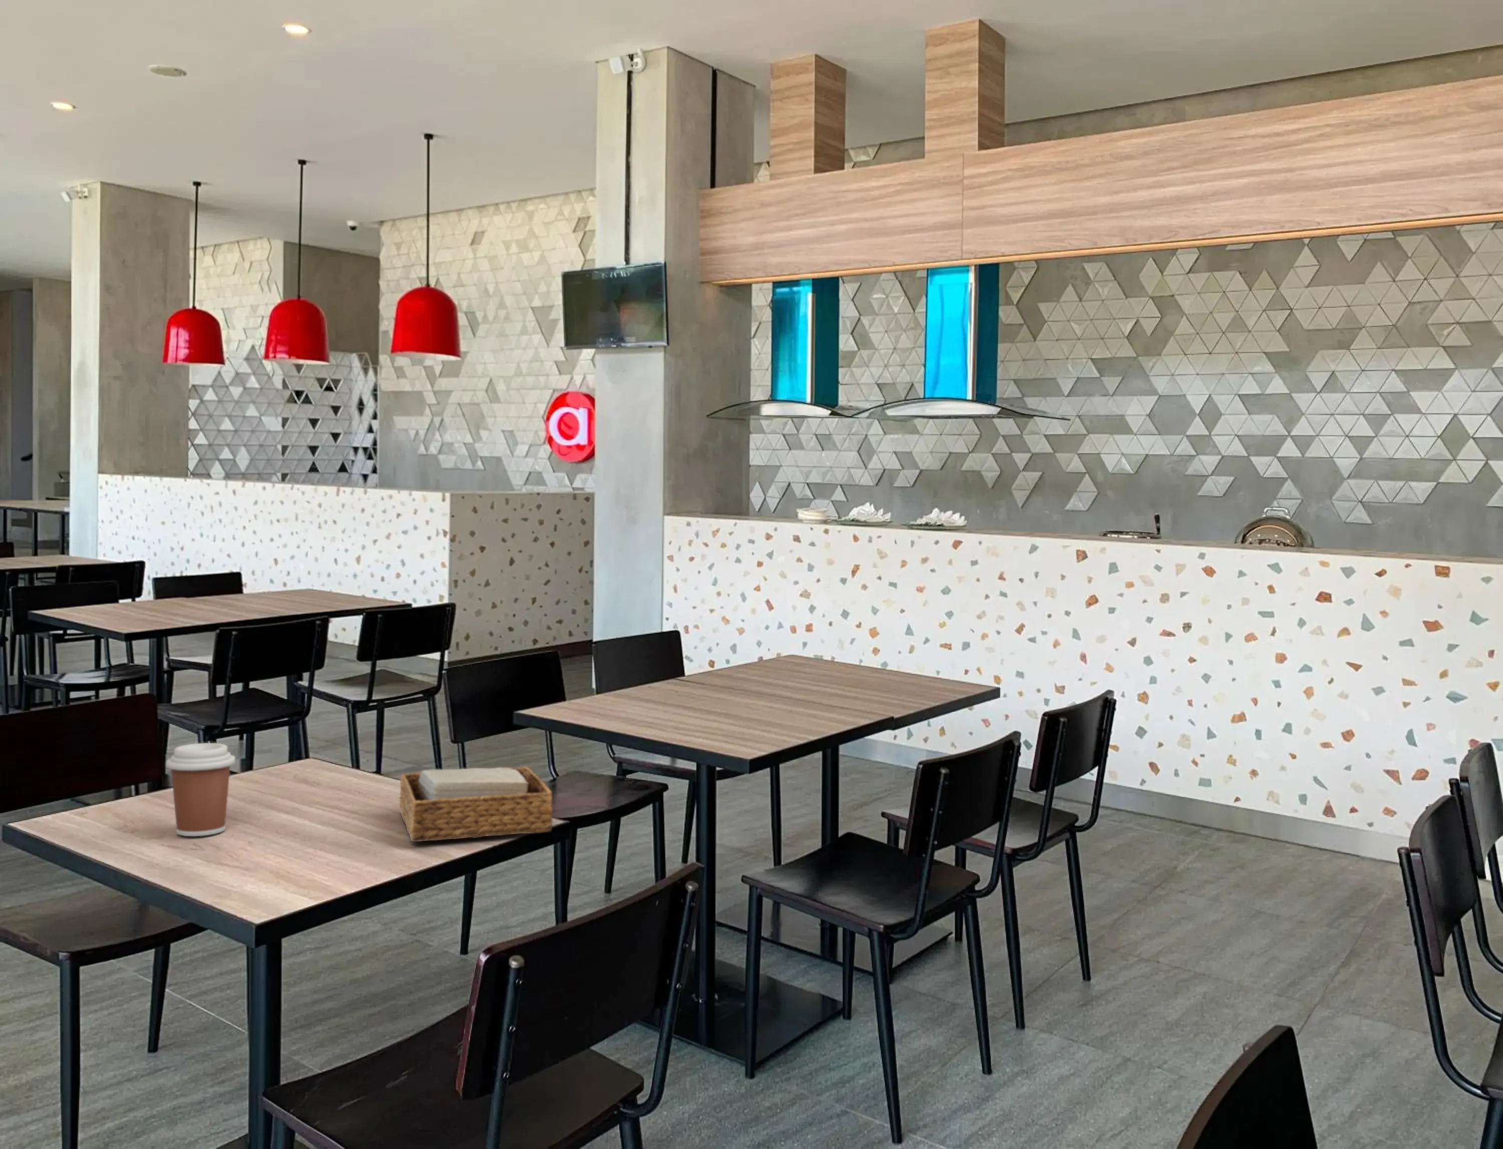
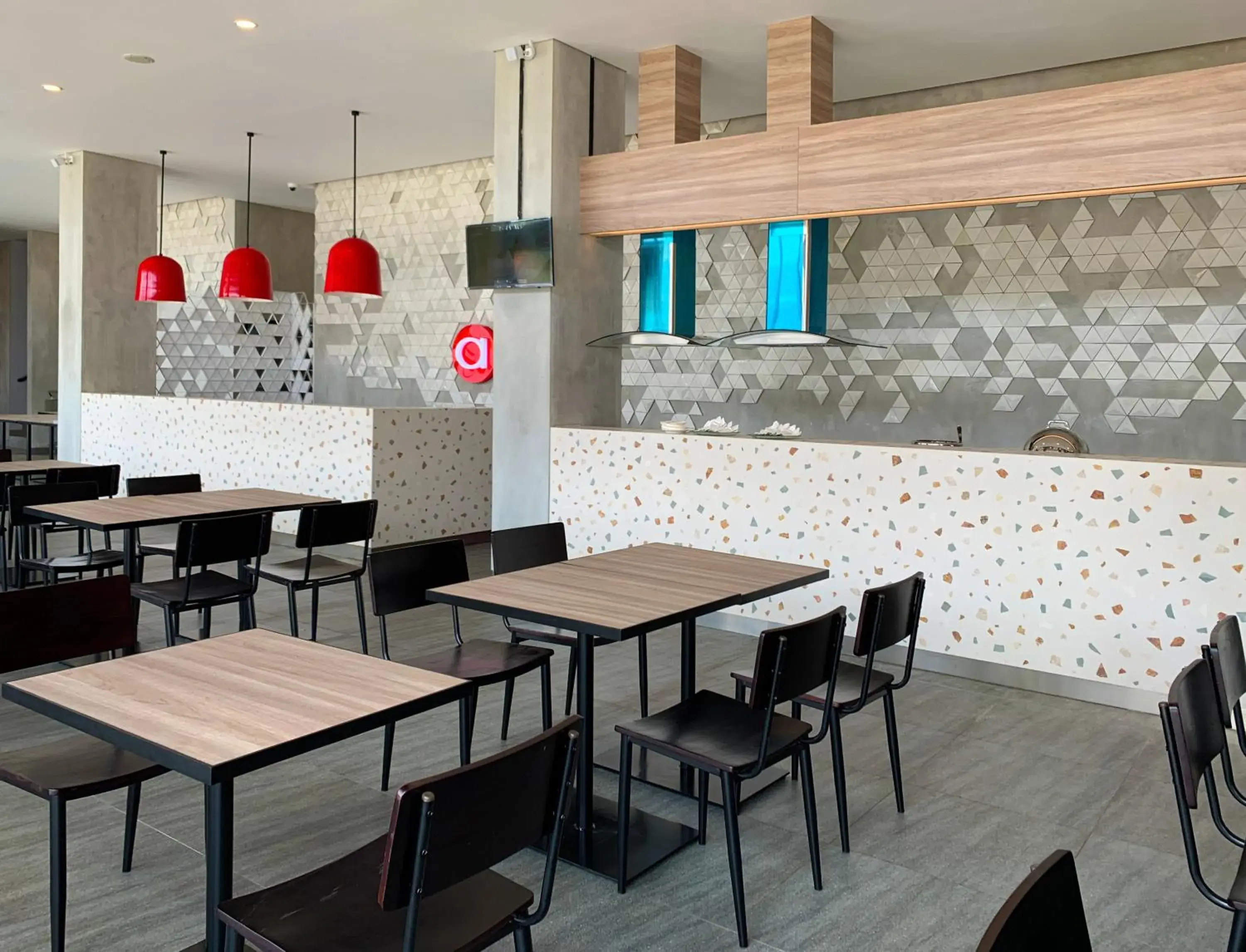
- coffee cup [165,742,235,836]
- napkin holder [399,766,554,842]
